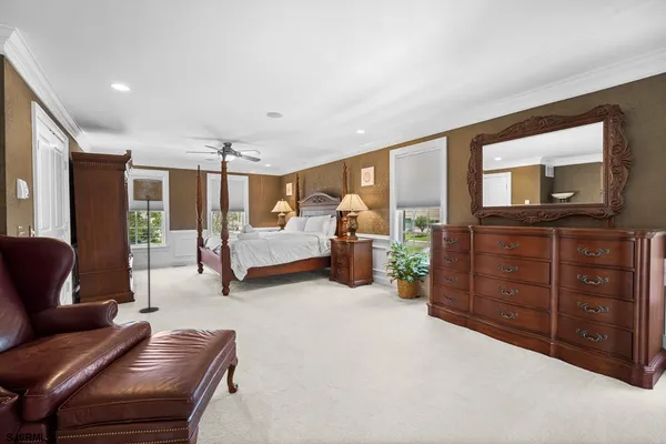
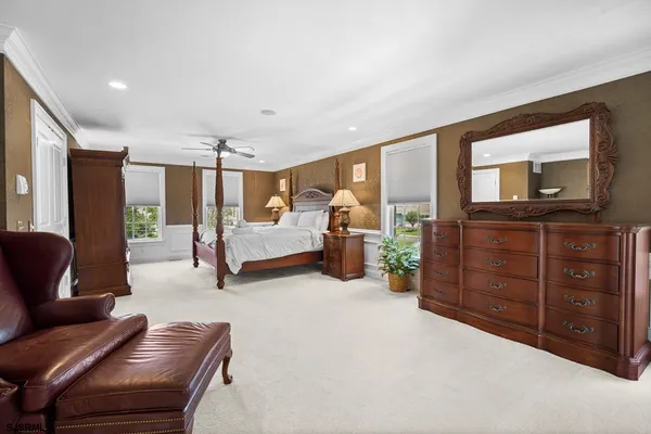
- floor lamp [132,178,164,314]
